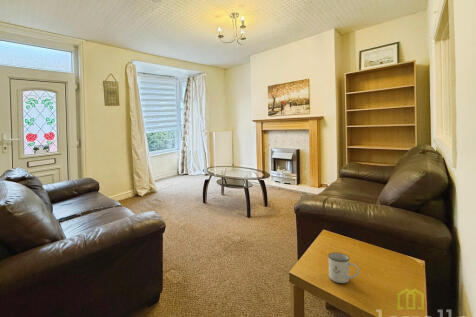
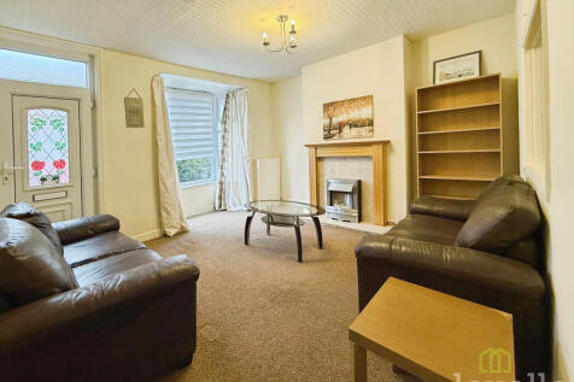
- mug [327,251,360,284]
